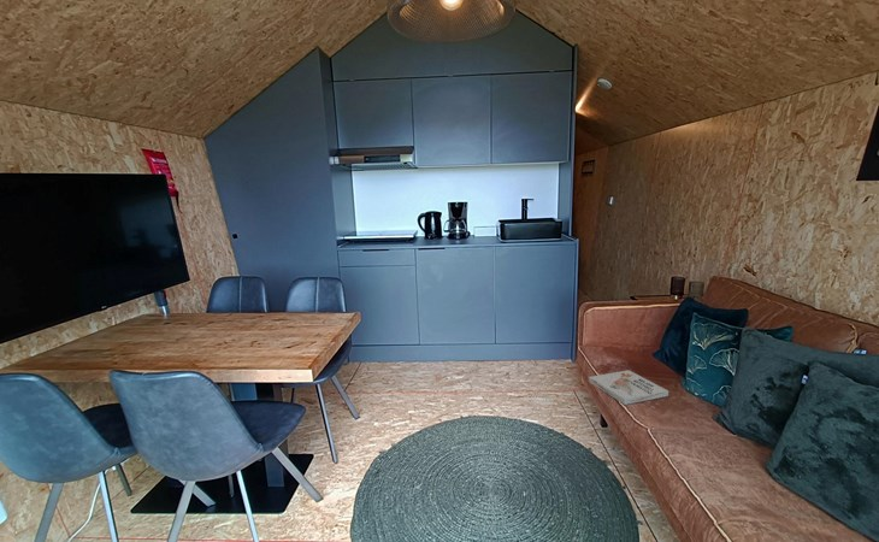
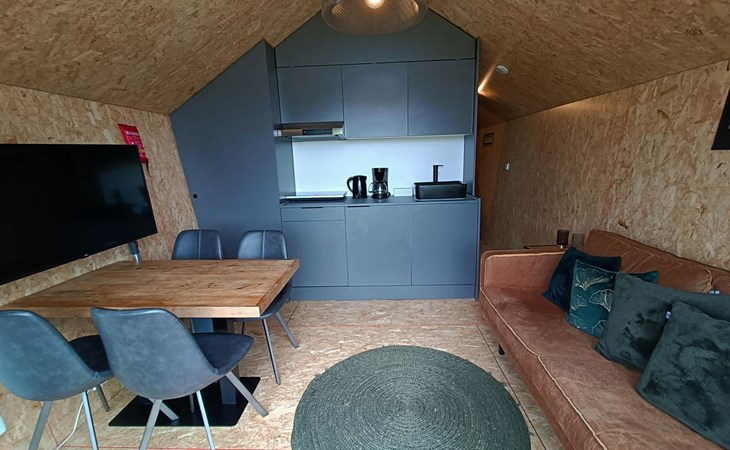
- book [588,369,669,406]
